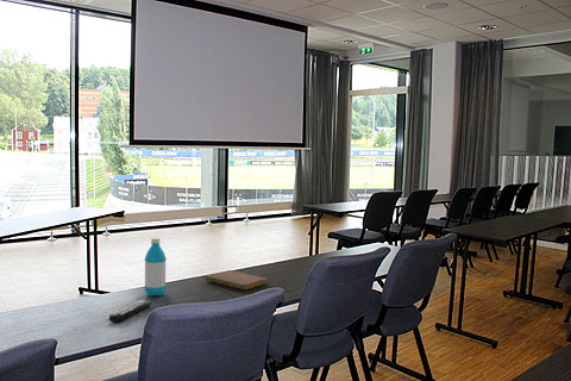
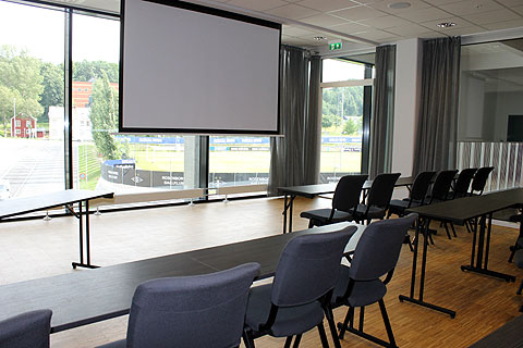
- water bottle [144,237,168,298]
- notebook [205,269,268,292]
- remote control [108,299,153,324]
